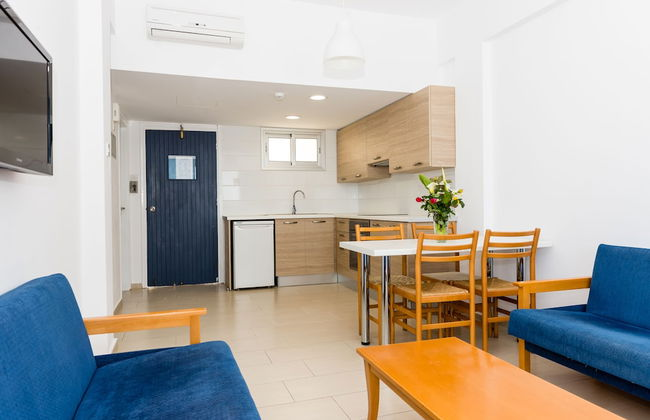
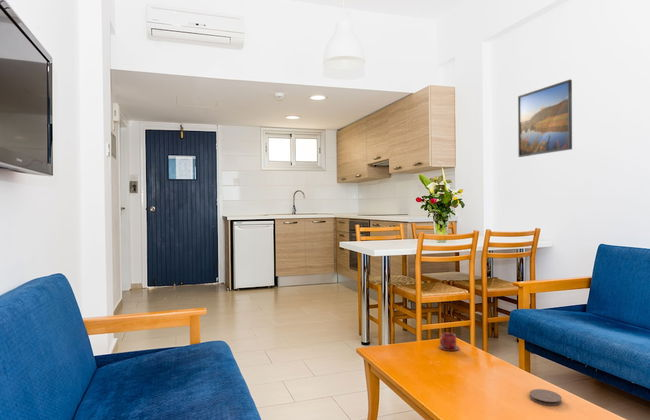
+ coaster [529,388,563,407]
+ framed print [517,79,573,158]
+ teacup [438,332,460,352]
